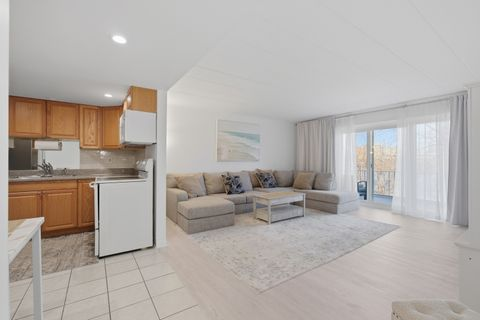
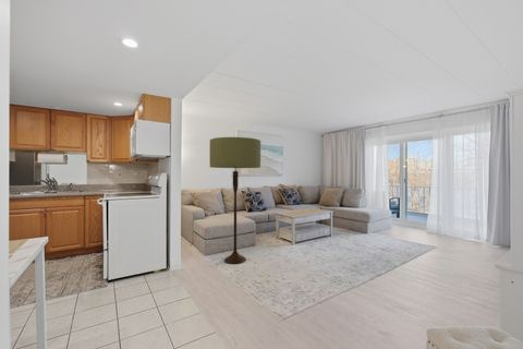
+ floor lamp [209,136,262,265]
